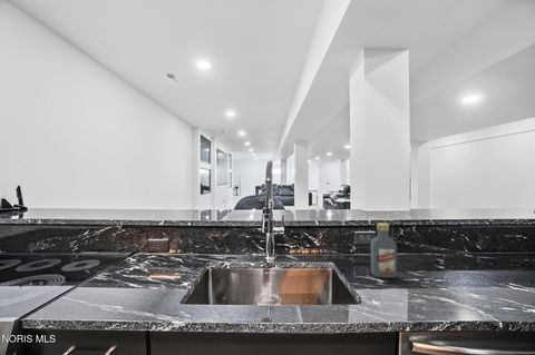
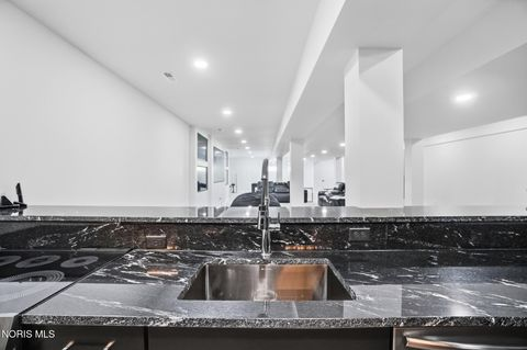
- vodka [370,223,398,279]
